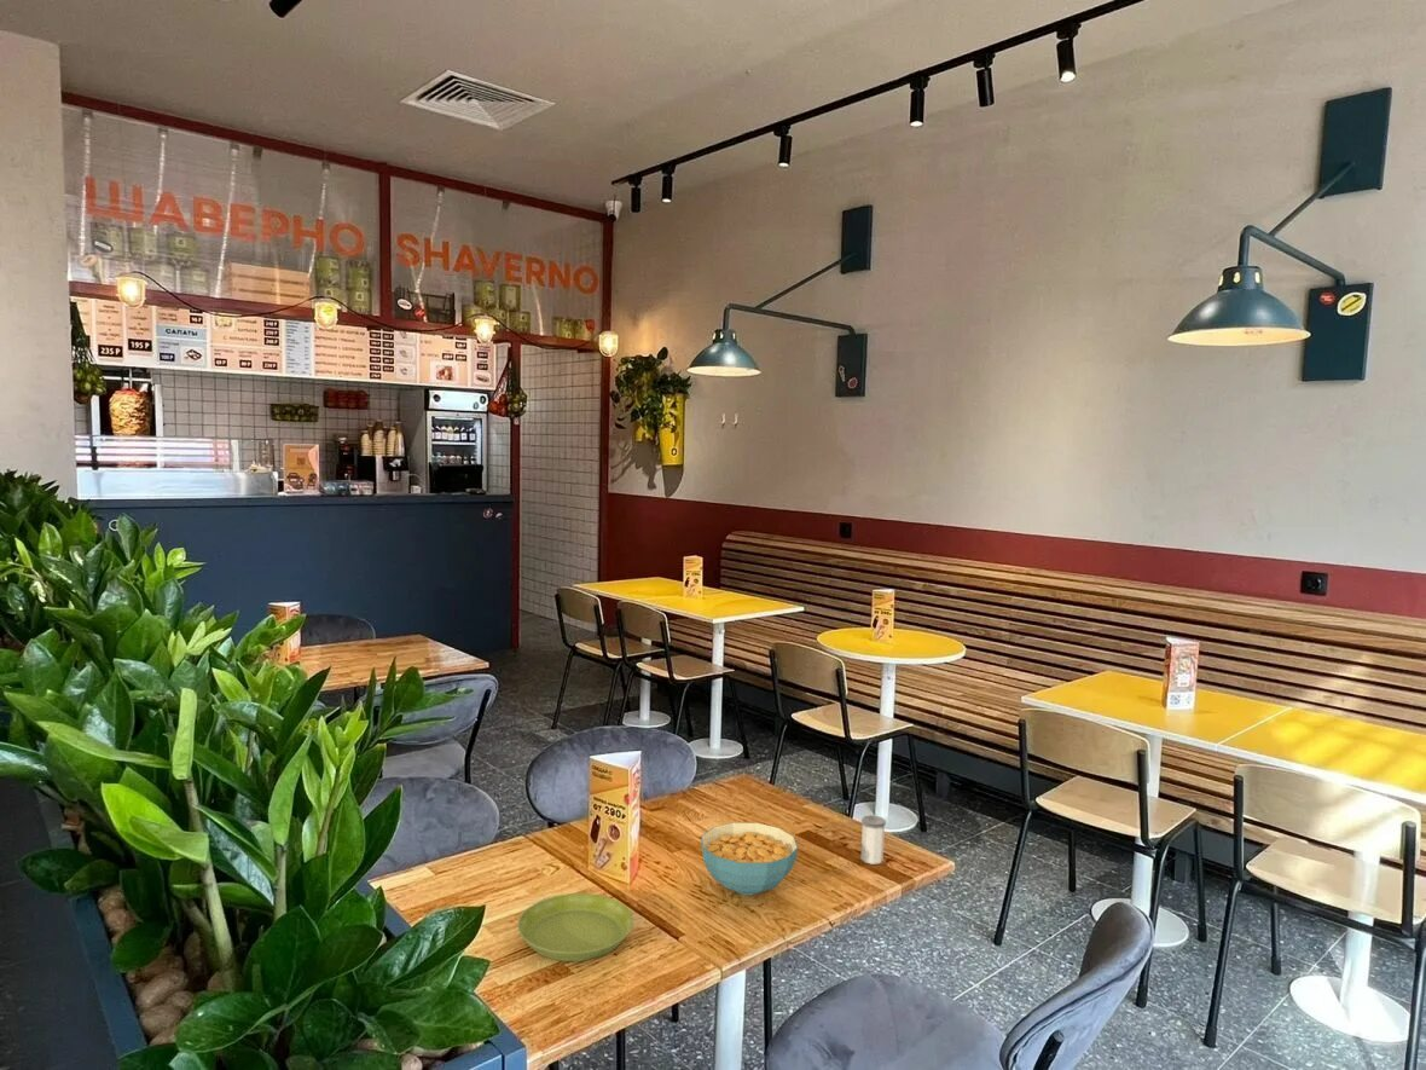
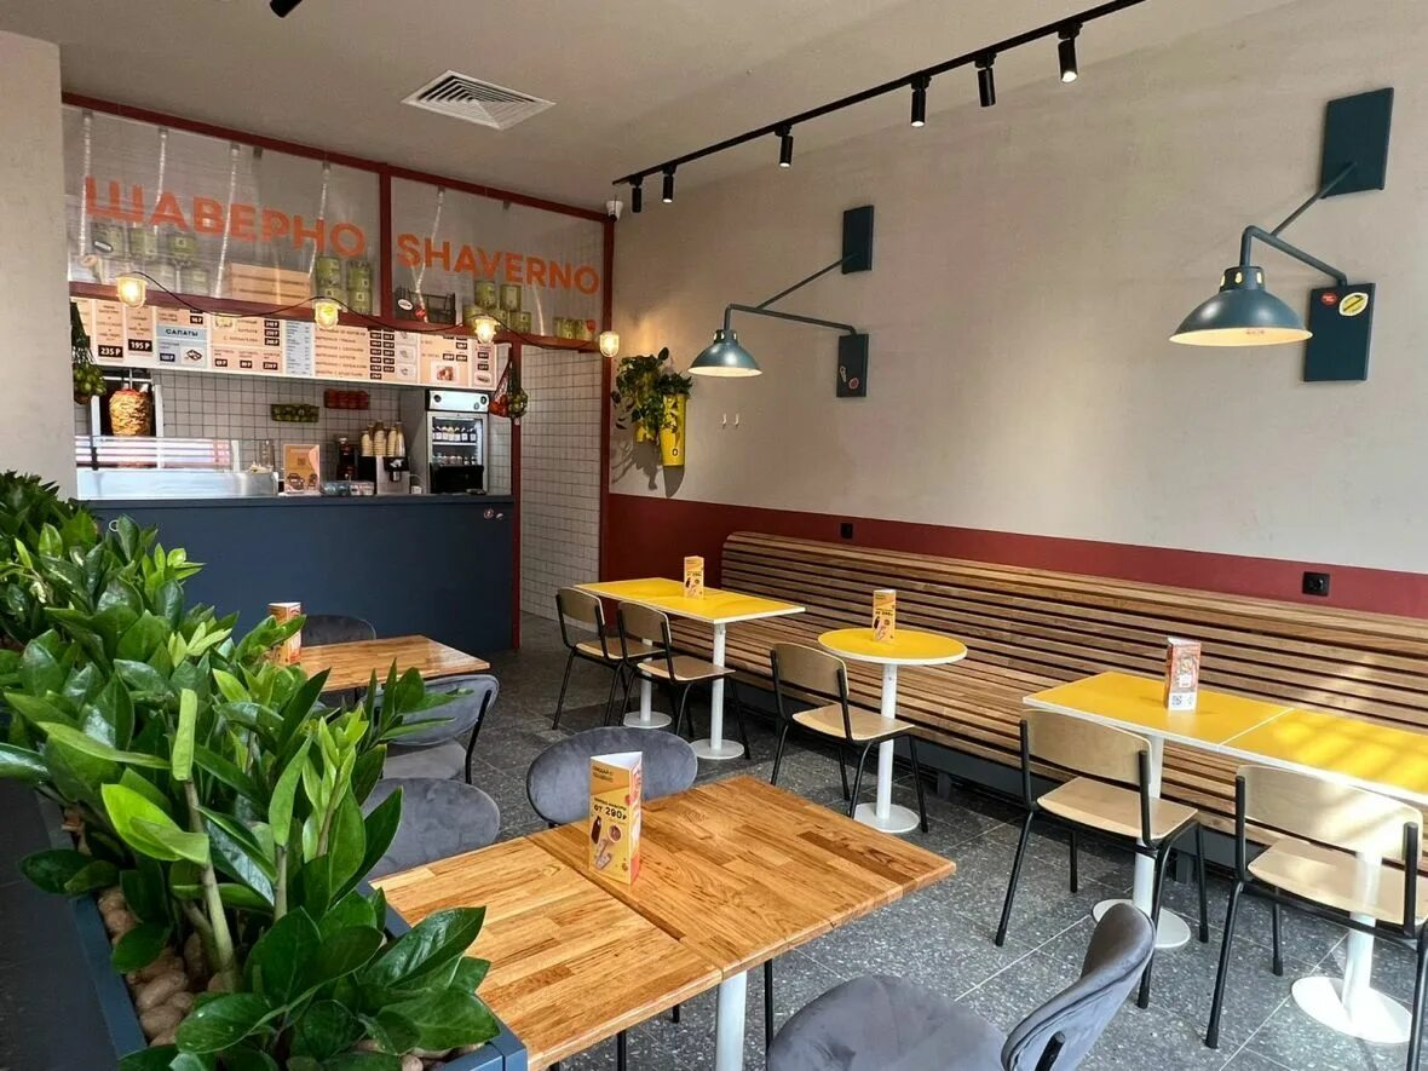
- salt shaker [860,814,887,866]
- saucer [516,892,634,962]
- cereal bowl [700,821,799,896]
